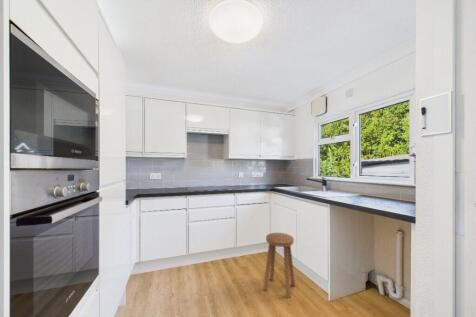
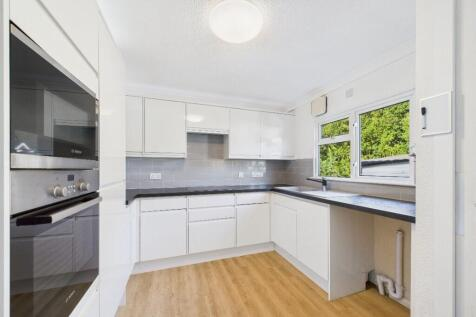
- stool [262,232,296,299]
